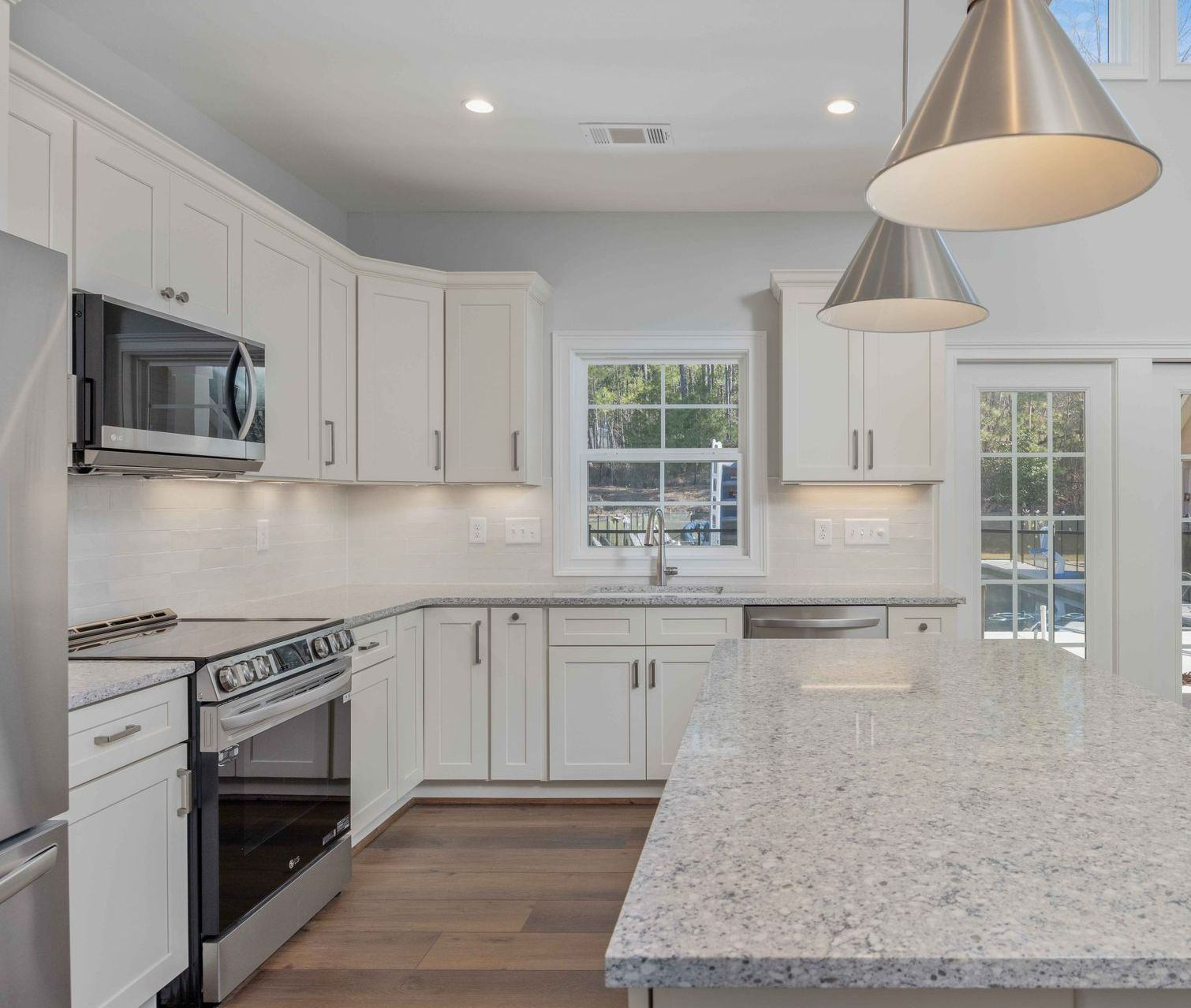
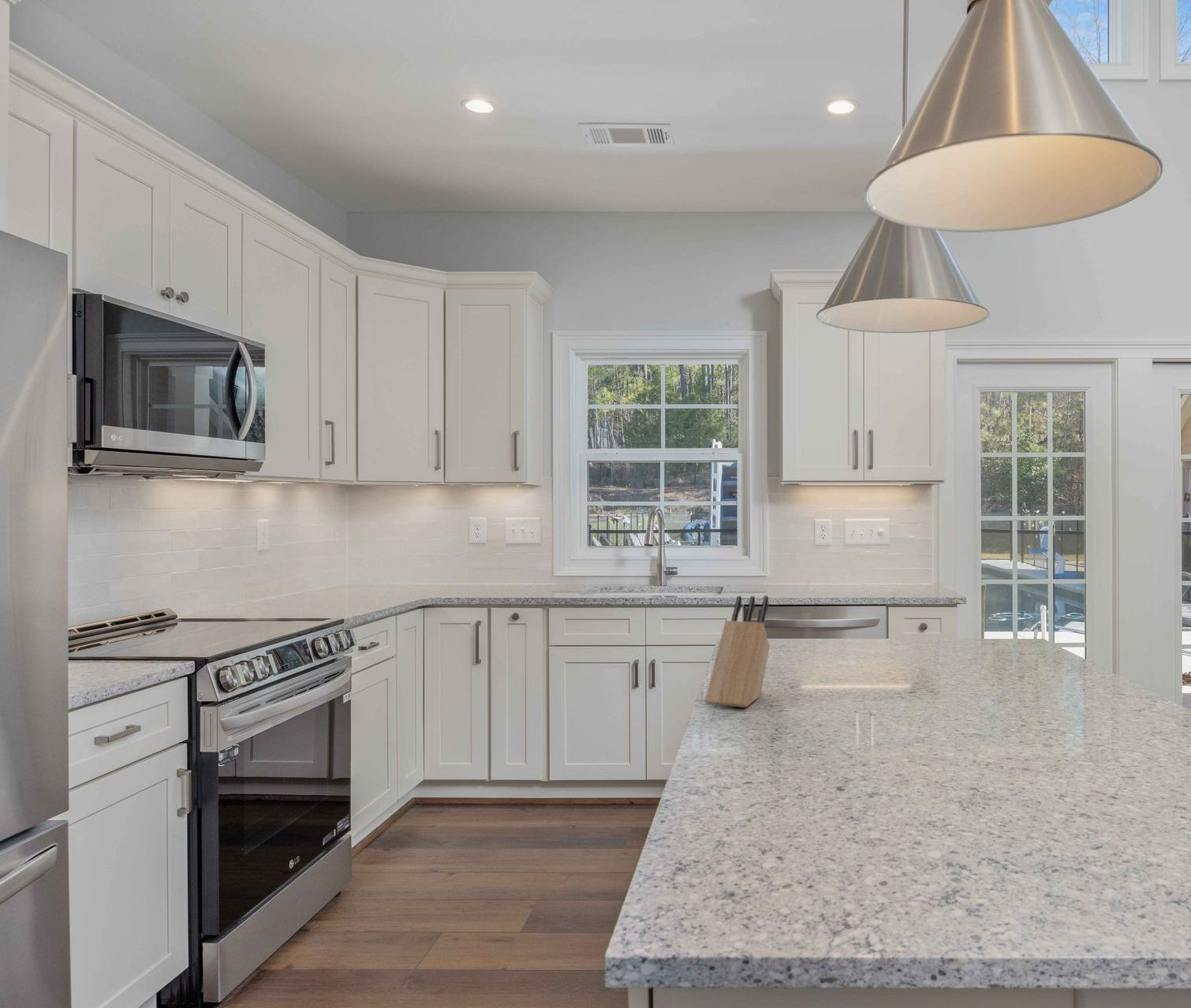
+ knife block [704,595,771,708]
